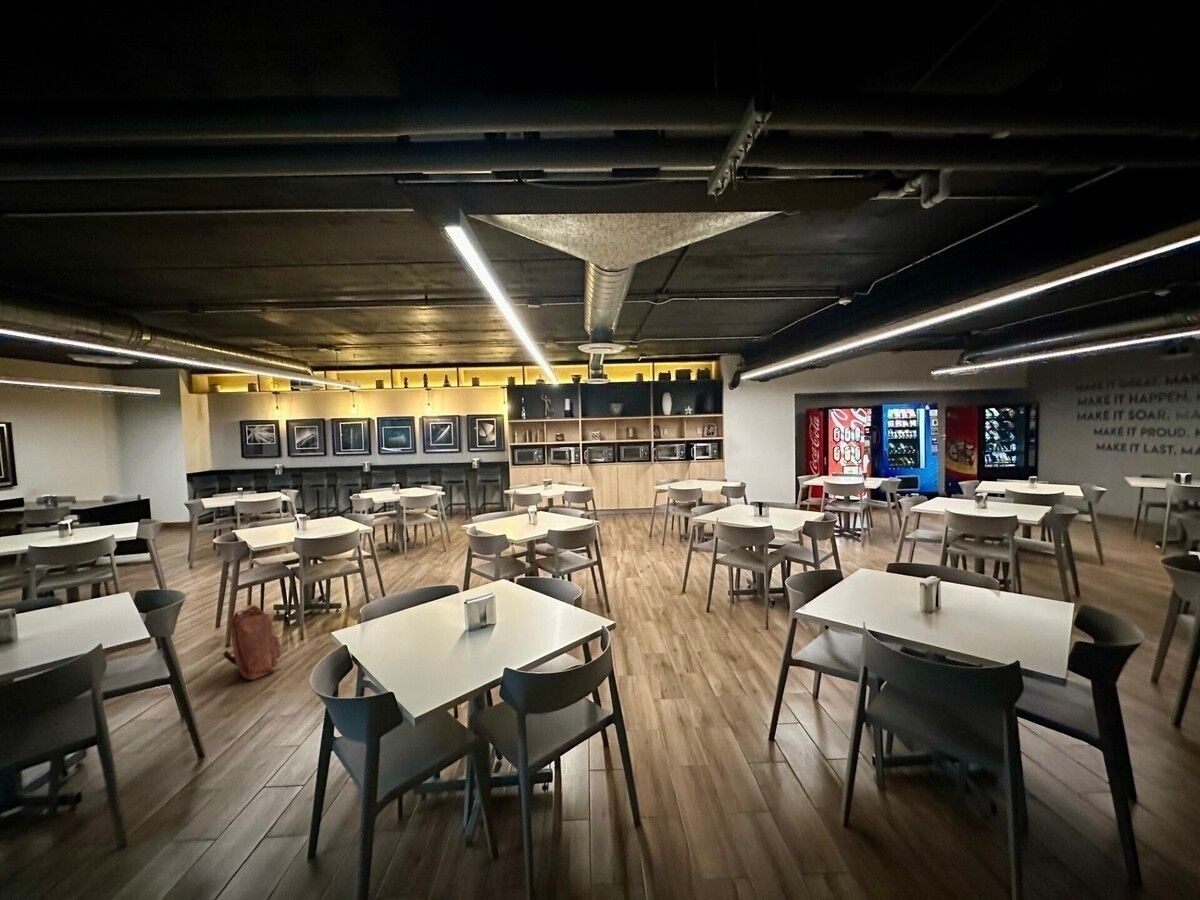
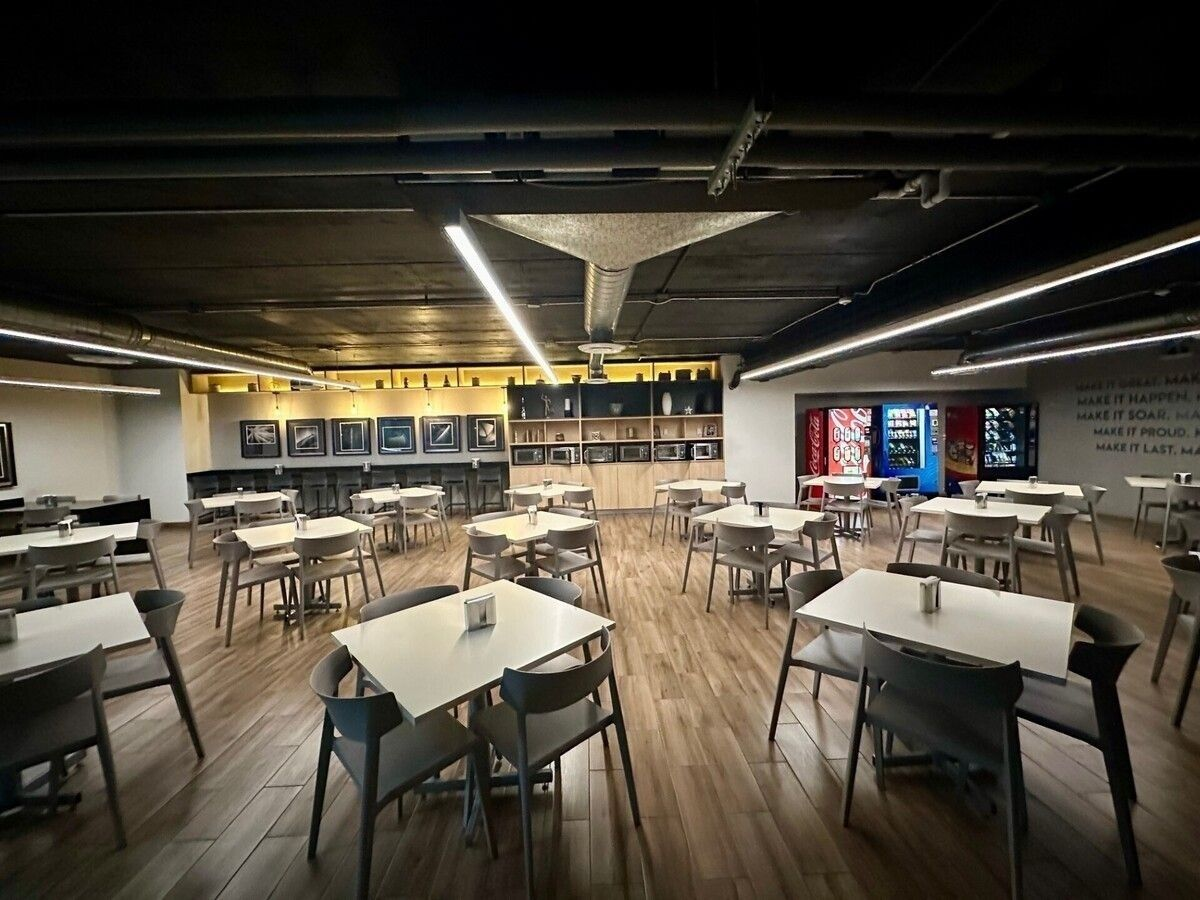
- backpack [222,604,282,681]
